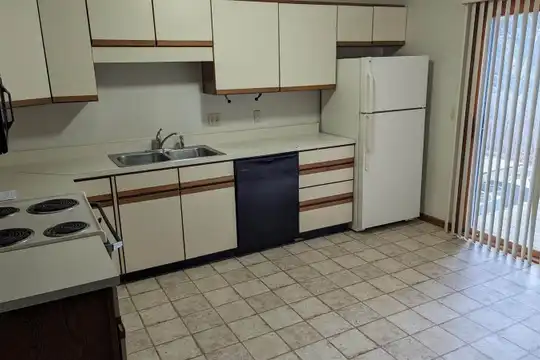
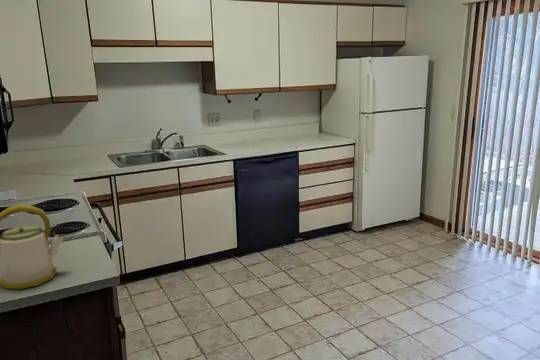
+ kettle [0,204,64,290]
